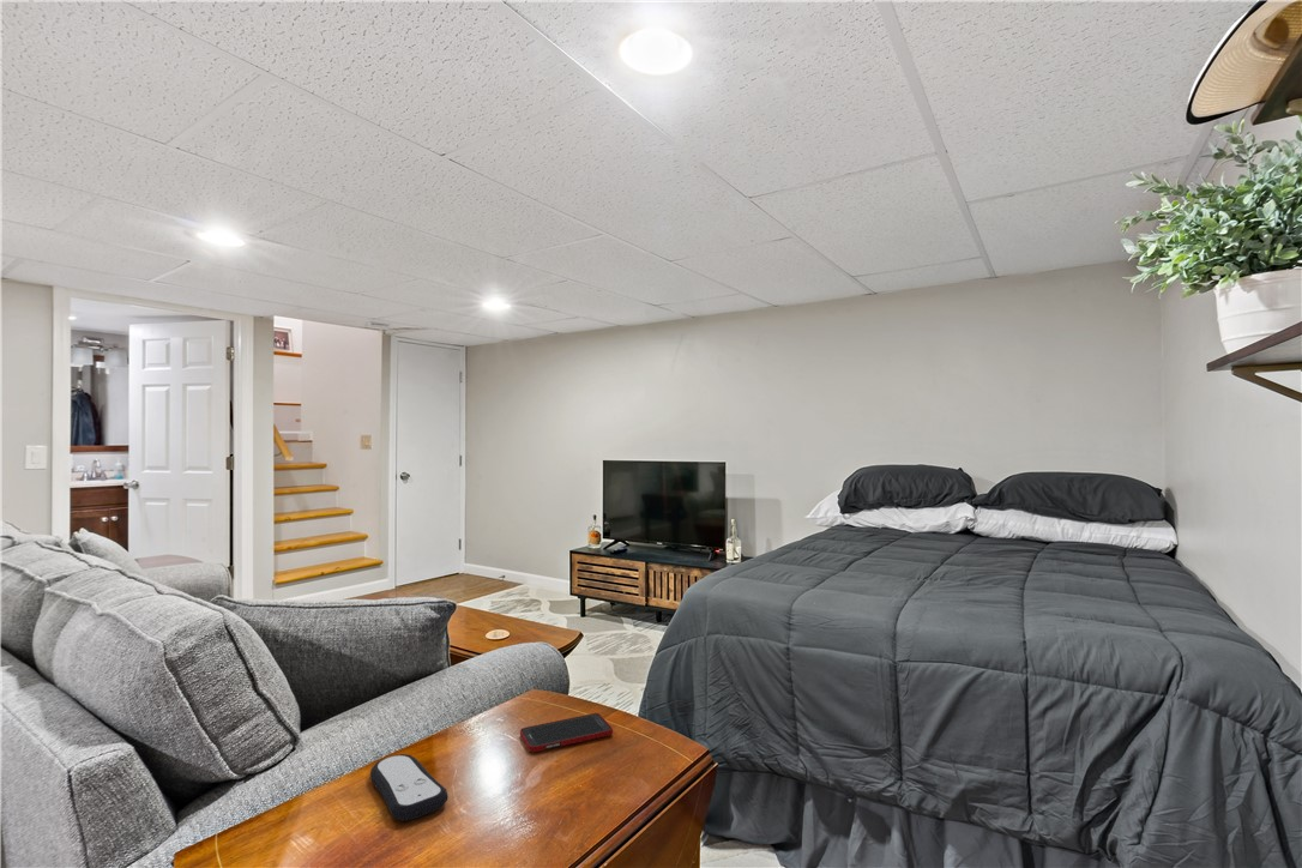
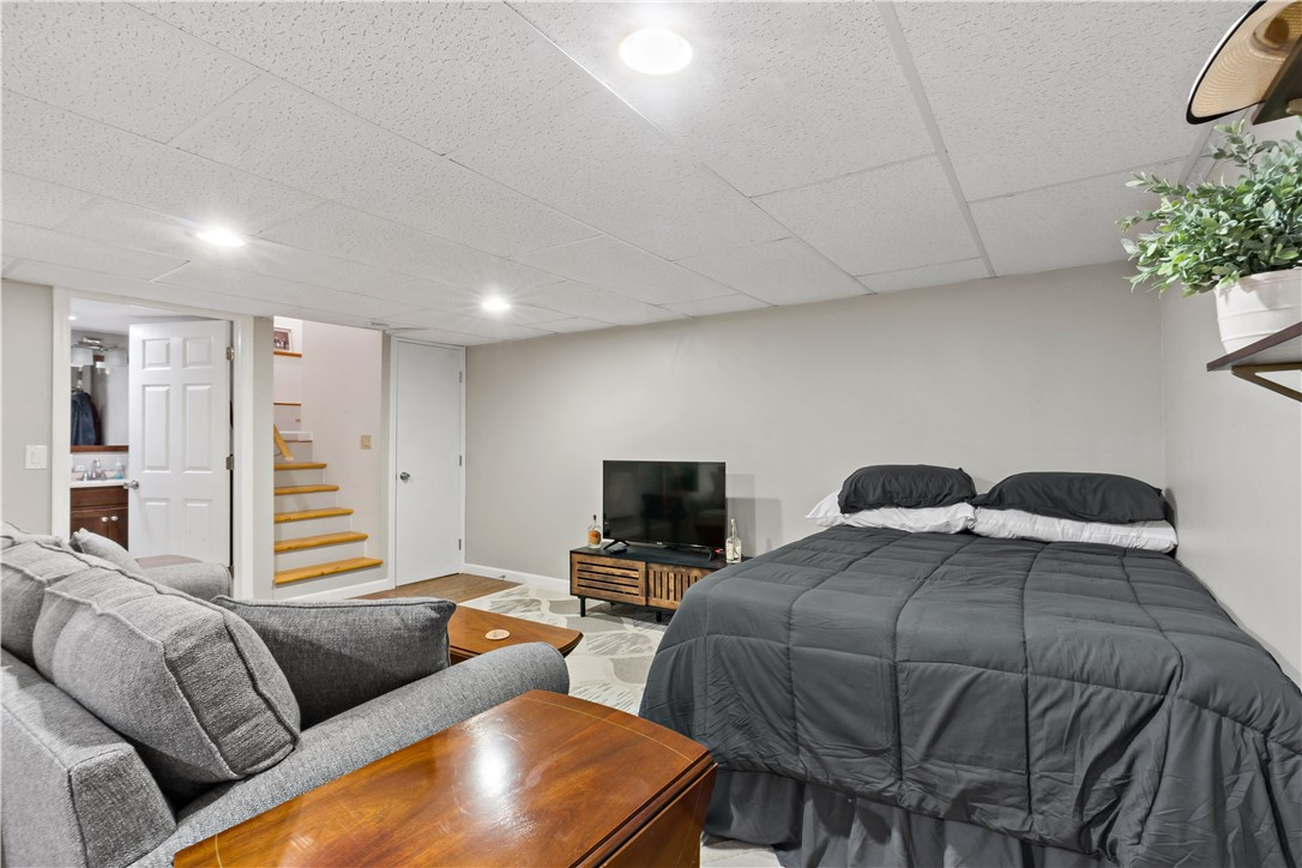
- remote control [369,753,448,822]
- cell phone [519,712,614,753]
